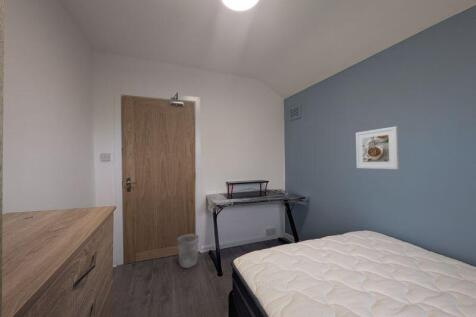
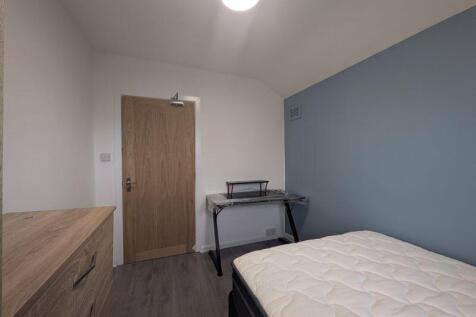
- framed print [355,125,400,170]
- wastebasket [177,233,200,269]
